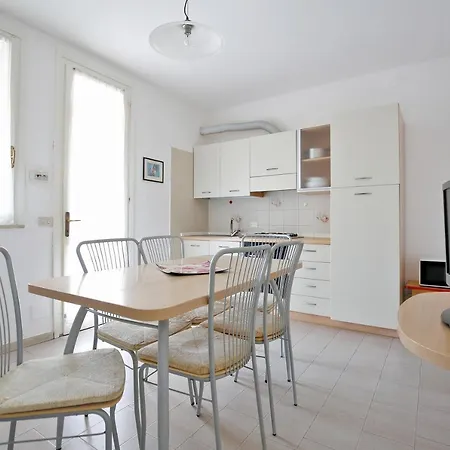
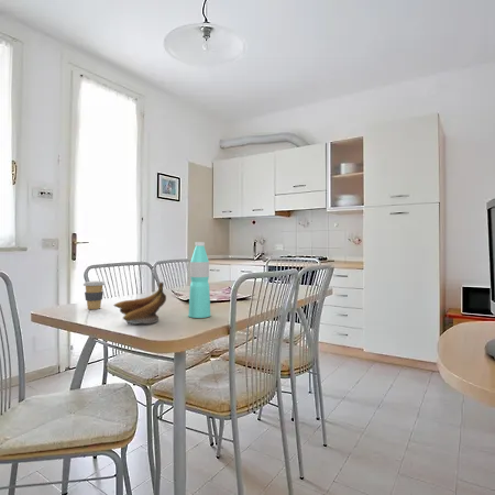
+ water bottle [187,241,211,319]
+ coffee cup [82,280,106,310]
+ banana [112,282,167,326]
